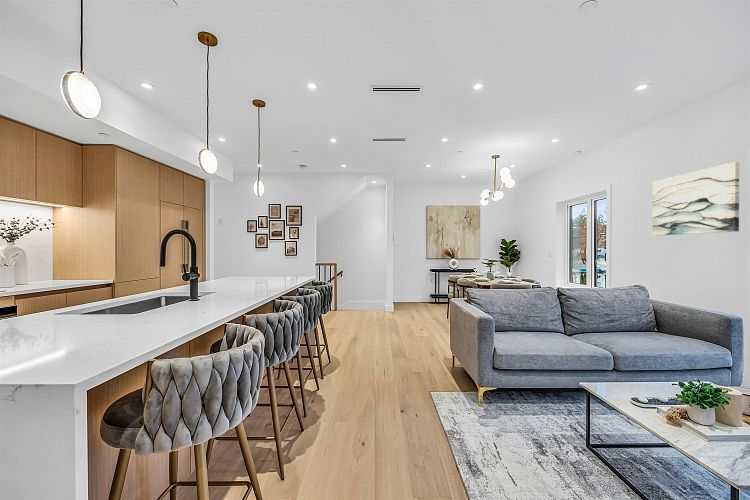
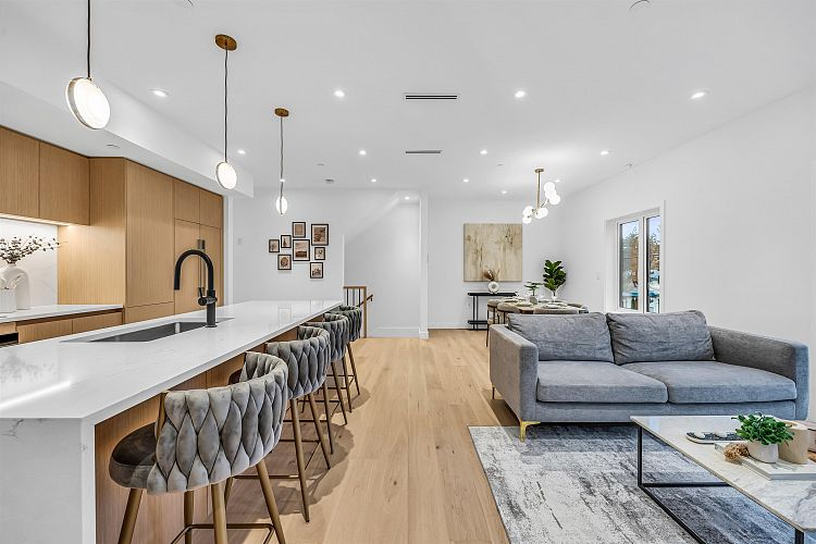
- wall art [652,161,740,236]
